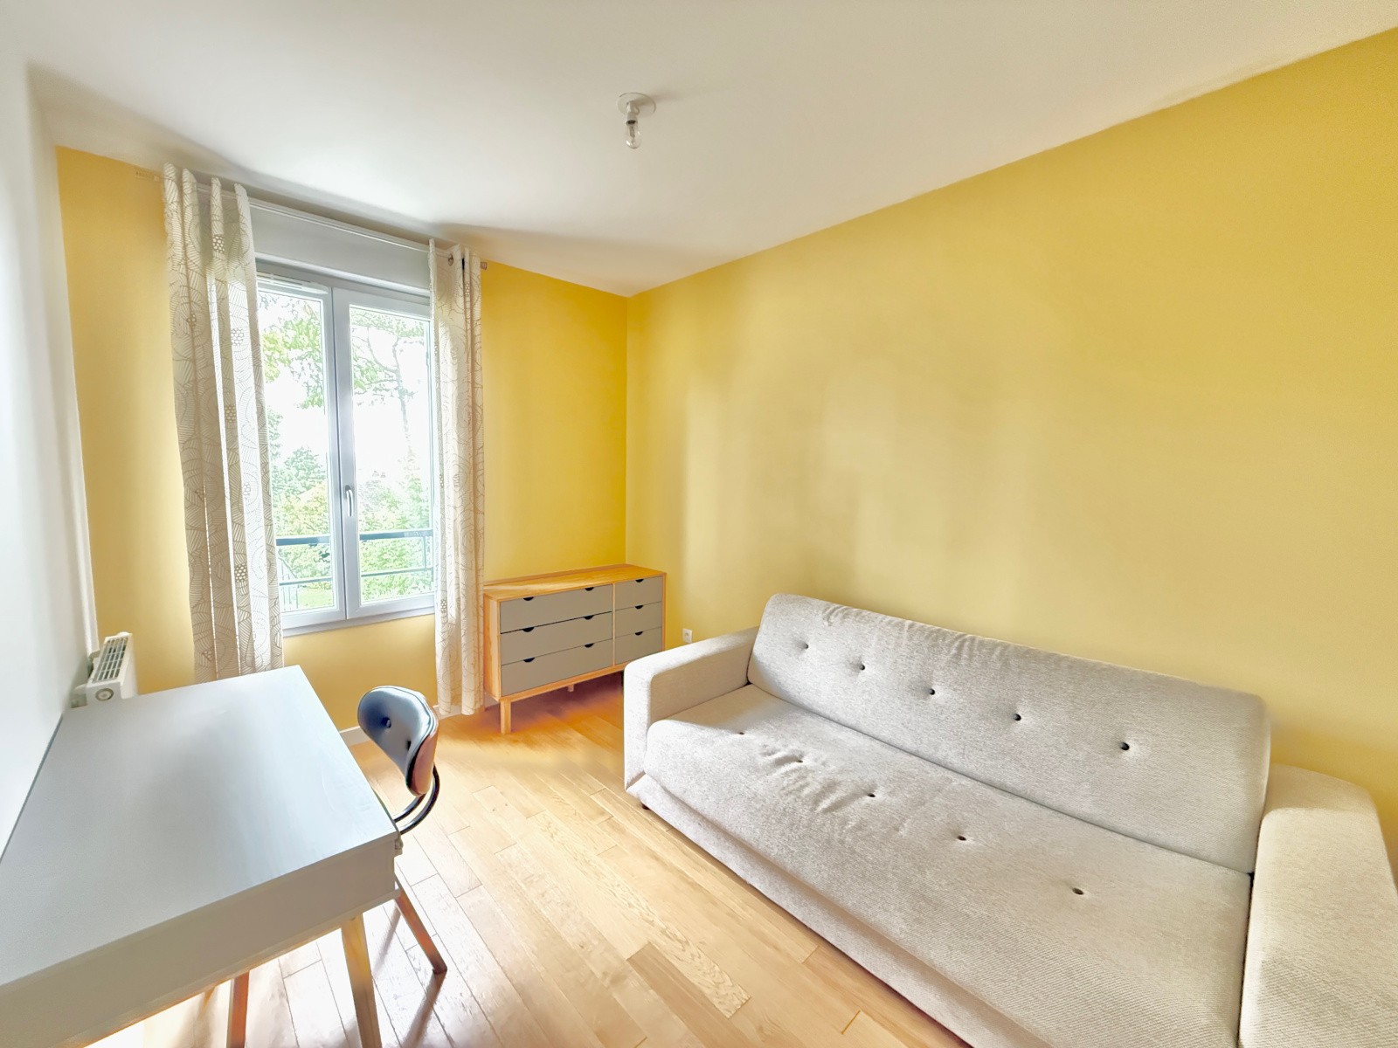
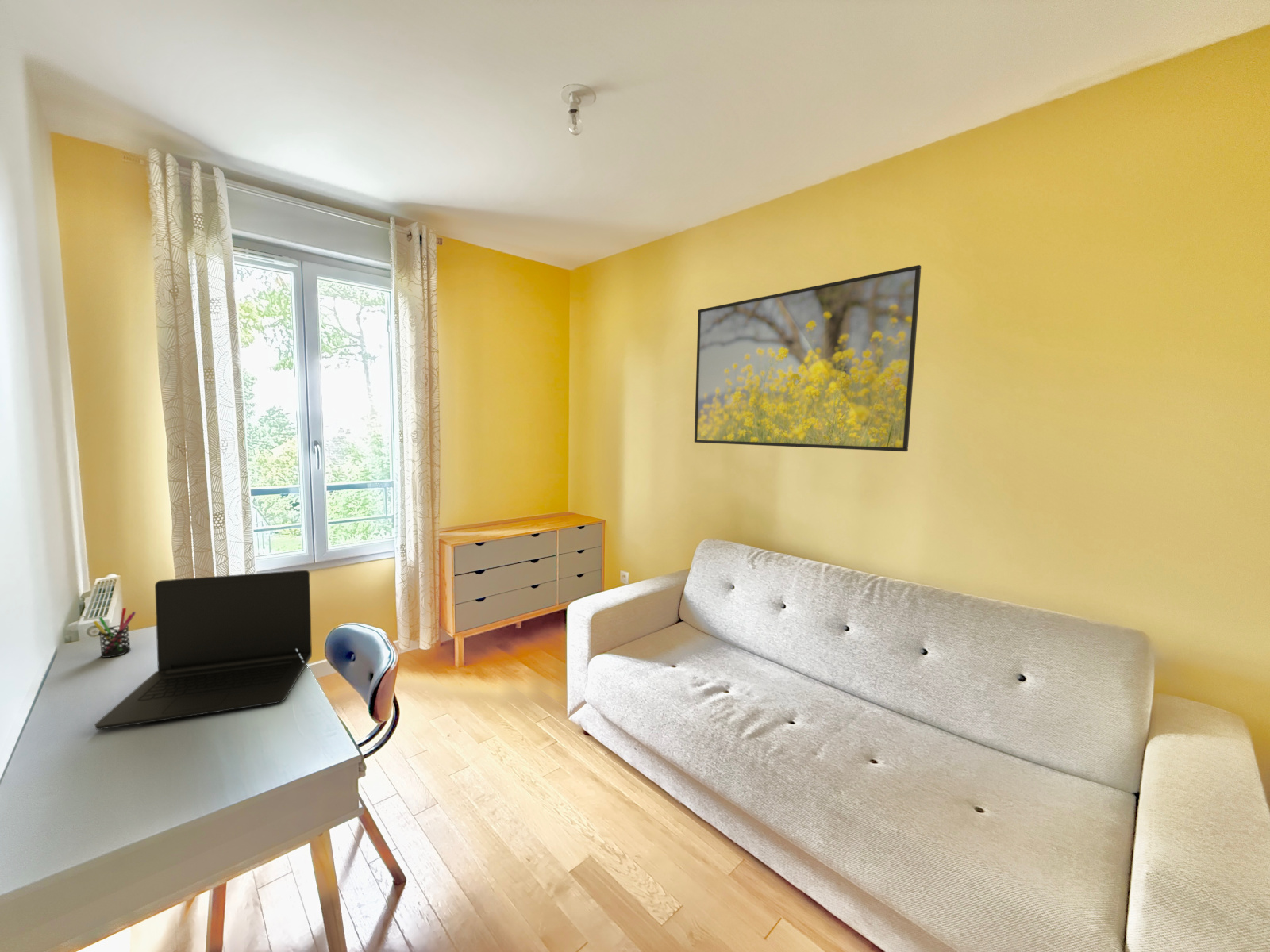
+ pen holder [92,607,137,658]
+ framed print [694,264,922,452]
+ laptop [94,570,313,731]
